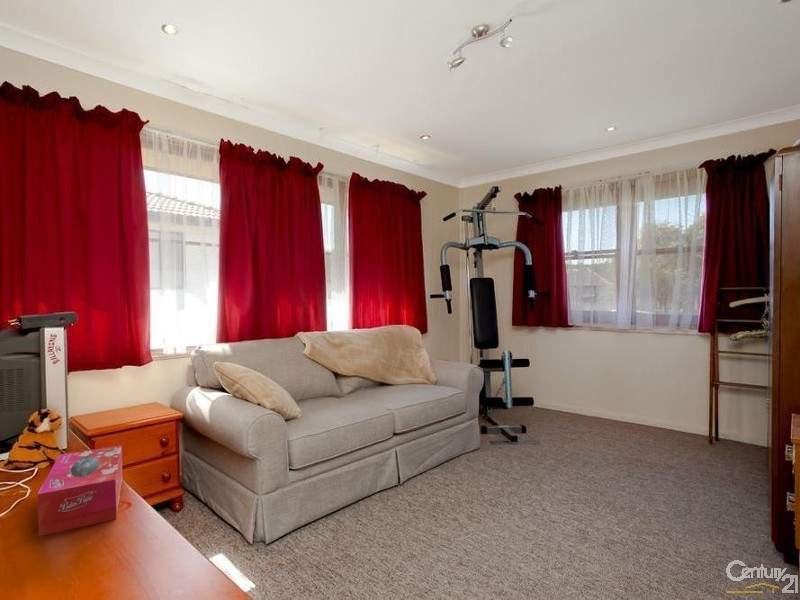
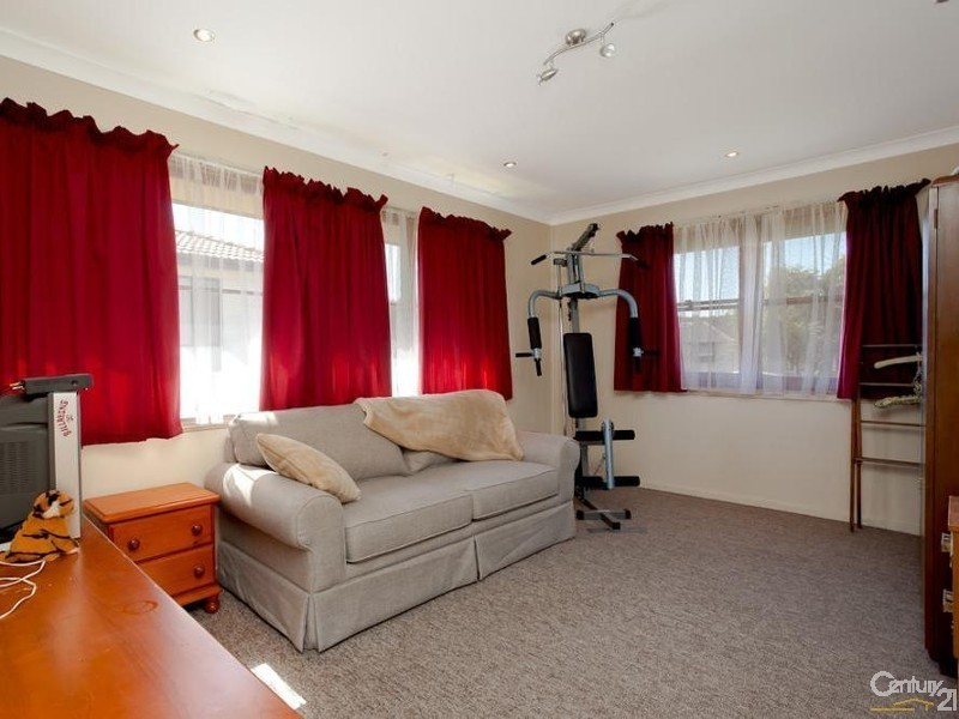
- tissue box [37,444,124,537]
